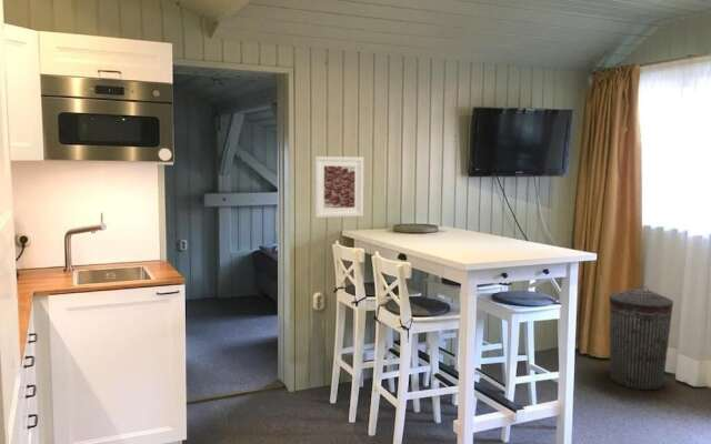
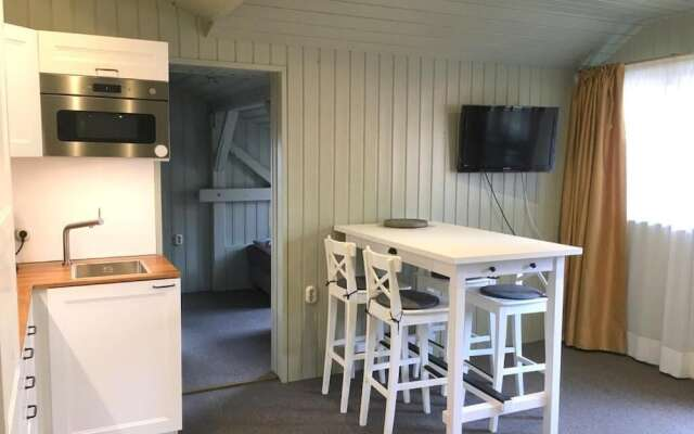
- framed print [313,155,364,219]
- trash can [608,284,674,391]
